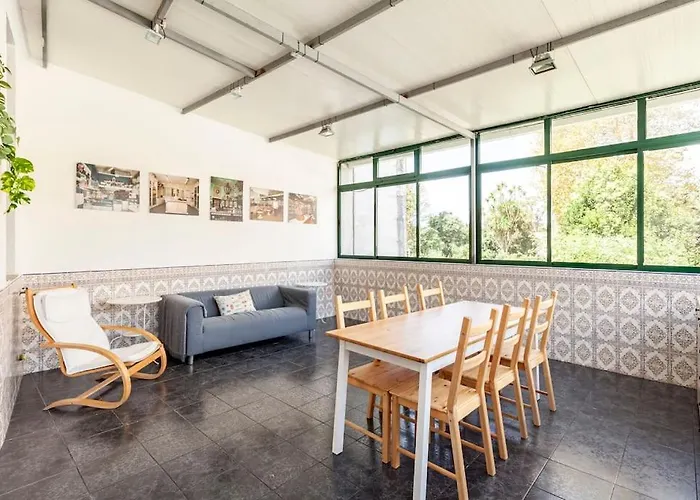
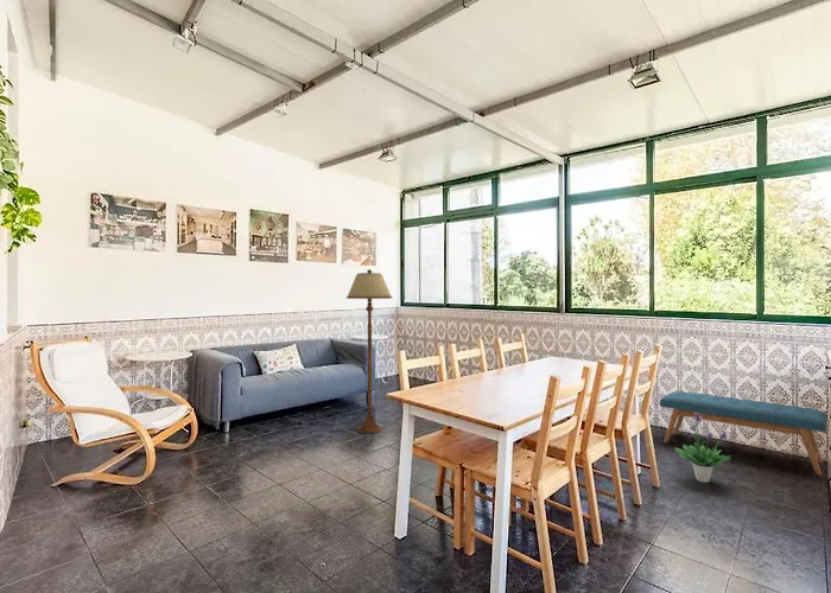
+ potted plant [673,413,732,484]
+ floor lamp [345,268,393,435]
+ bench [659,390,829,476]
